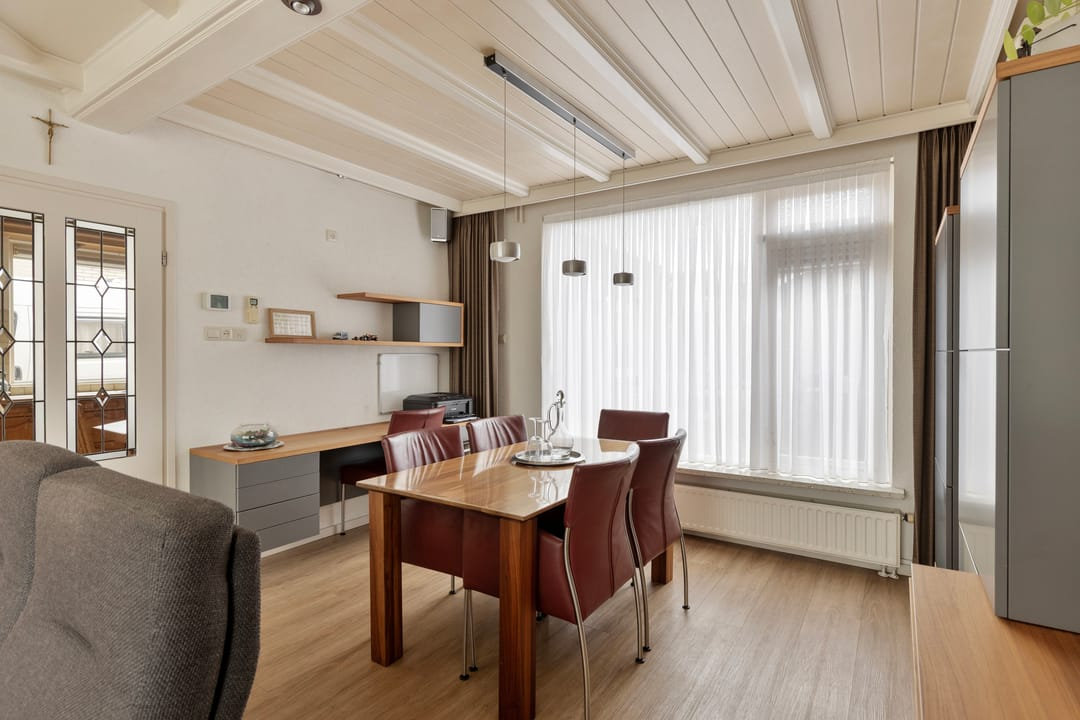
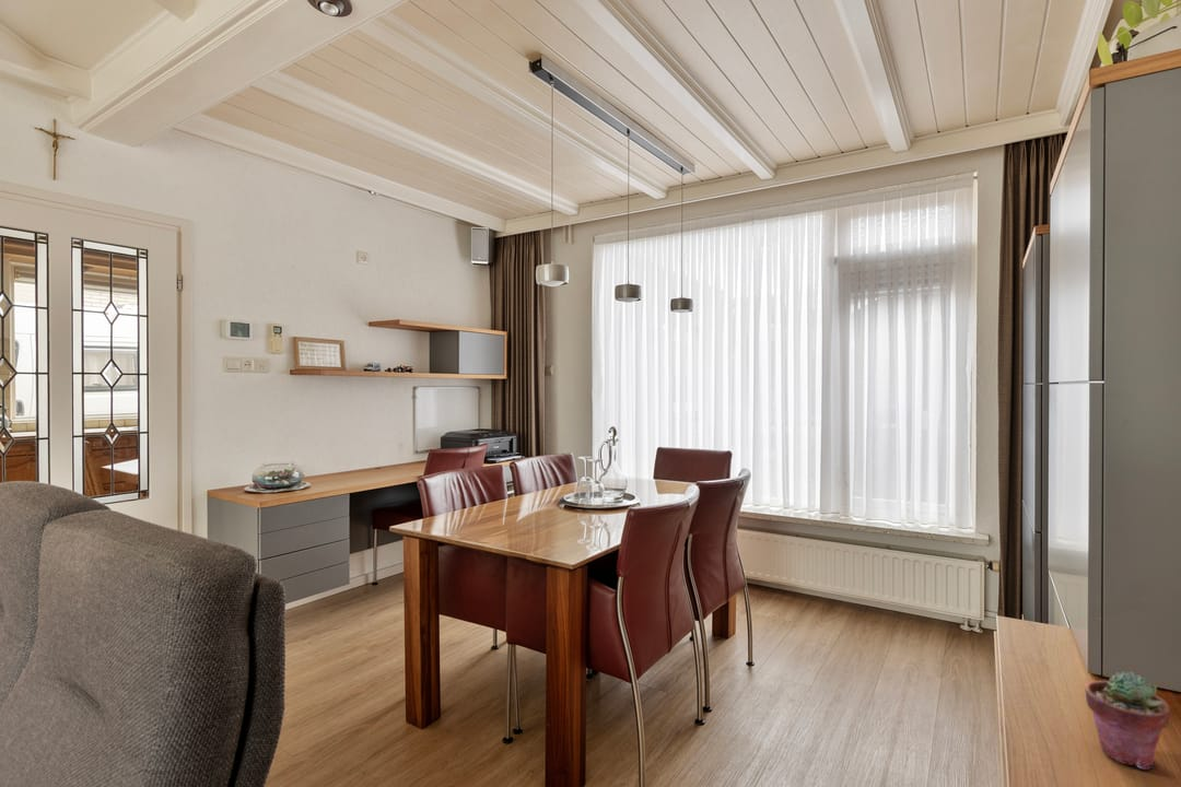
+ potted succulent [1085,670,1171,771]
